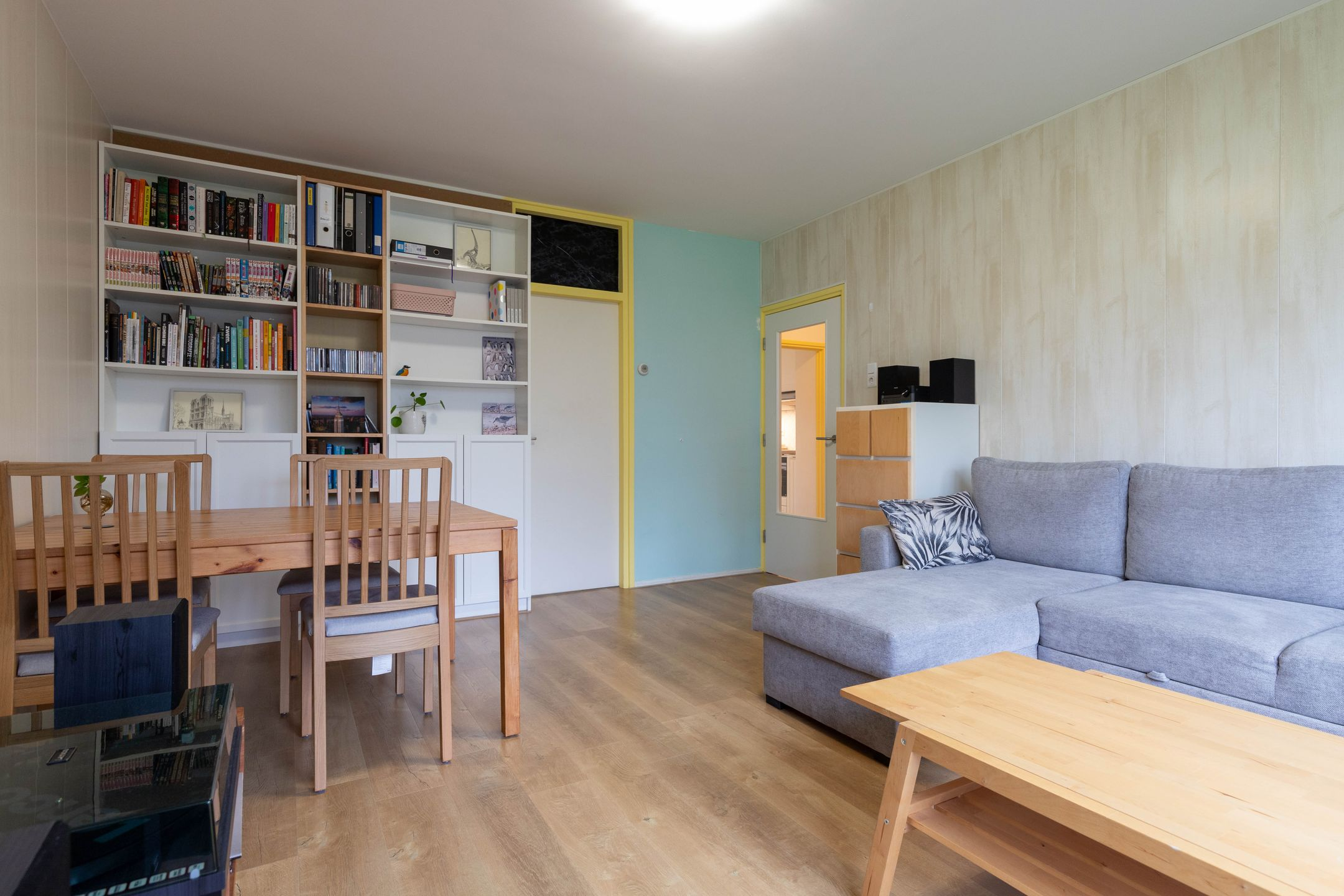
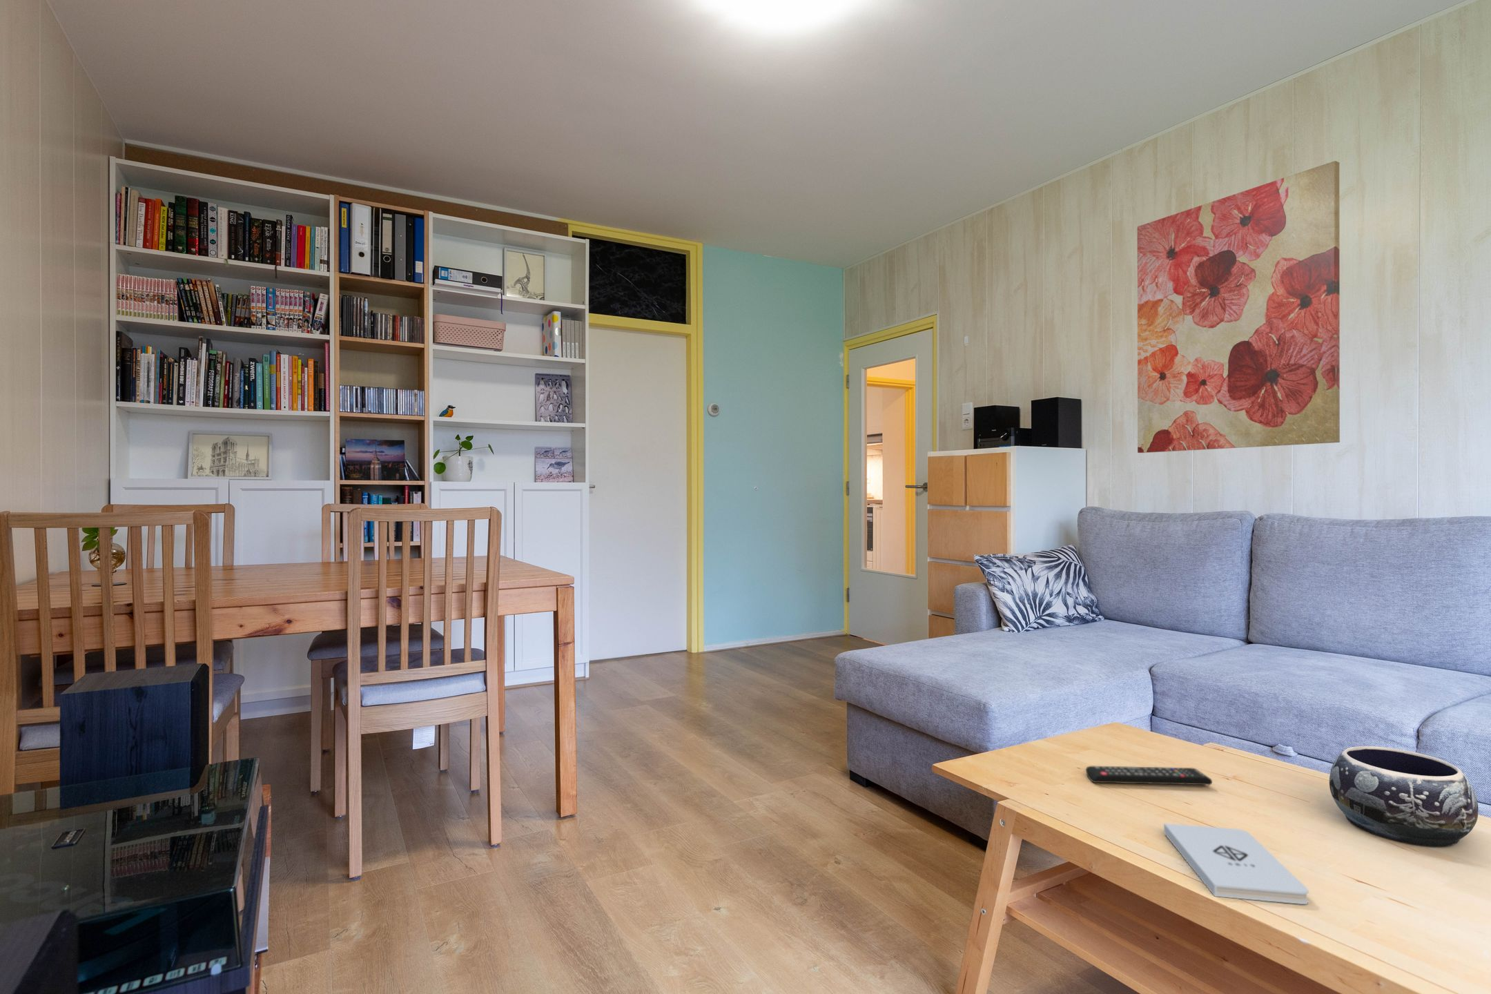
+ remote control [1085,765,1213,785]
+ decorative bowl [1329,746,1479,848]
+ notepad [1163,823,1309,905]
+ wall art [1137,160,1340,454]
